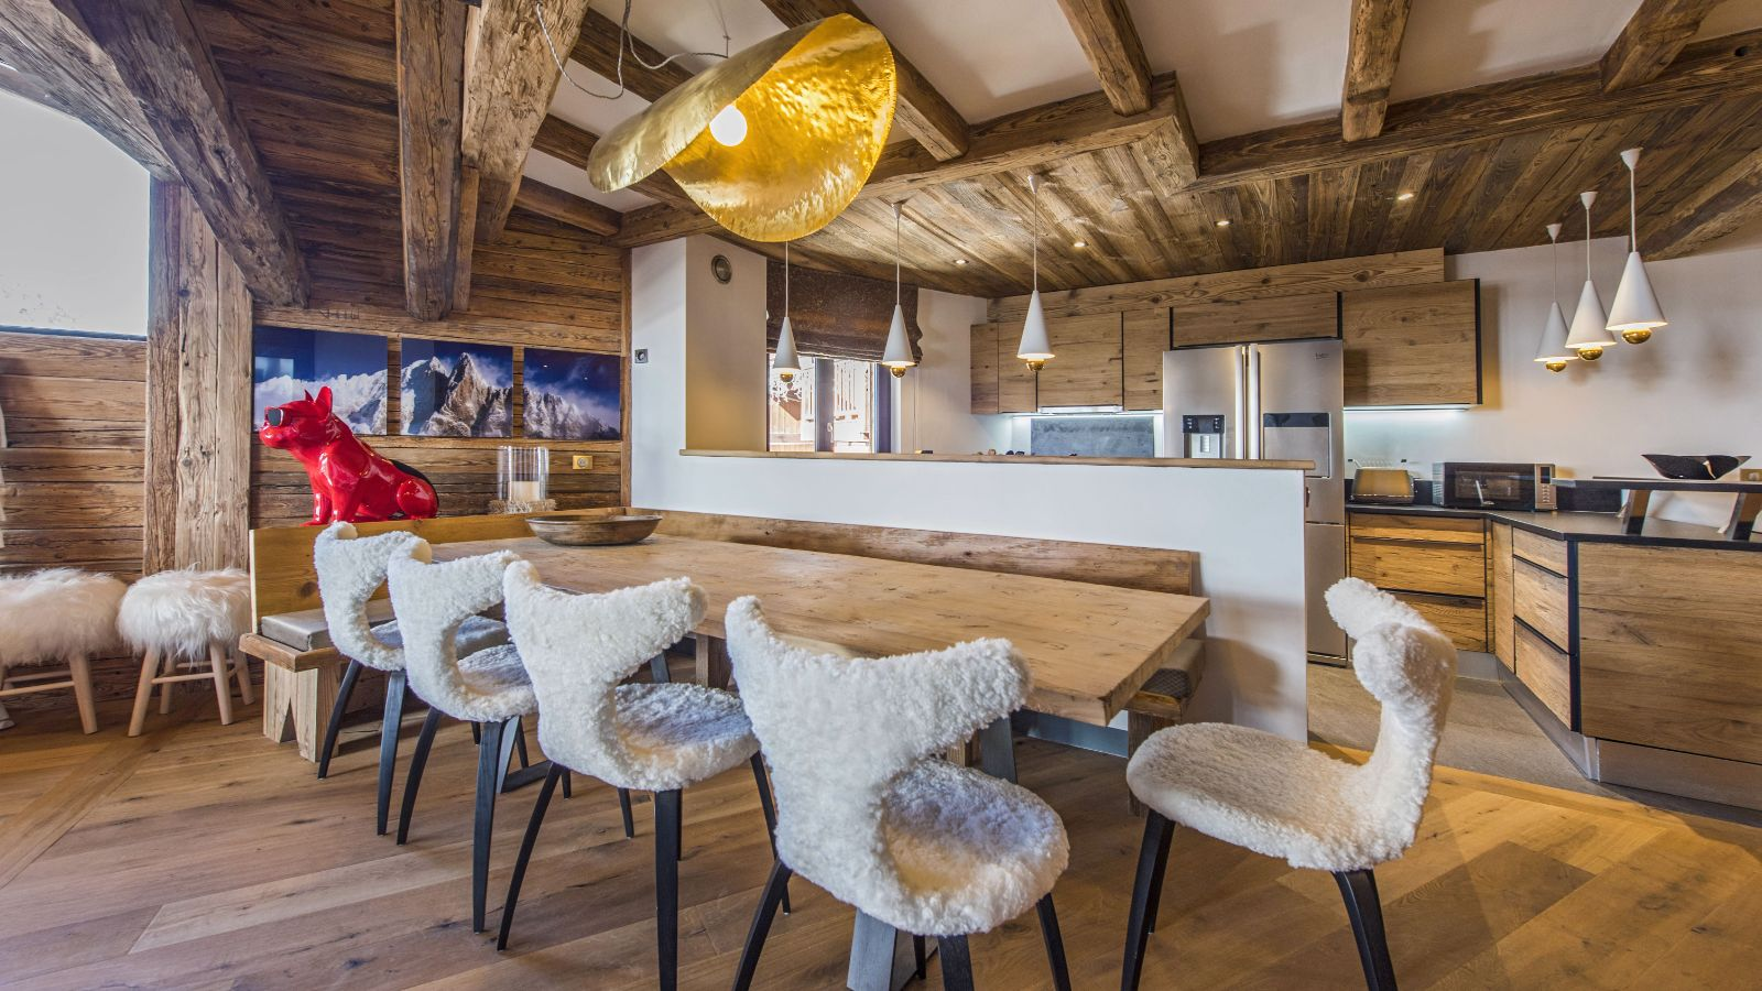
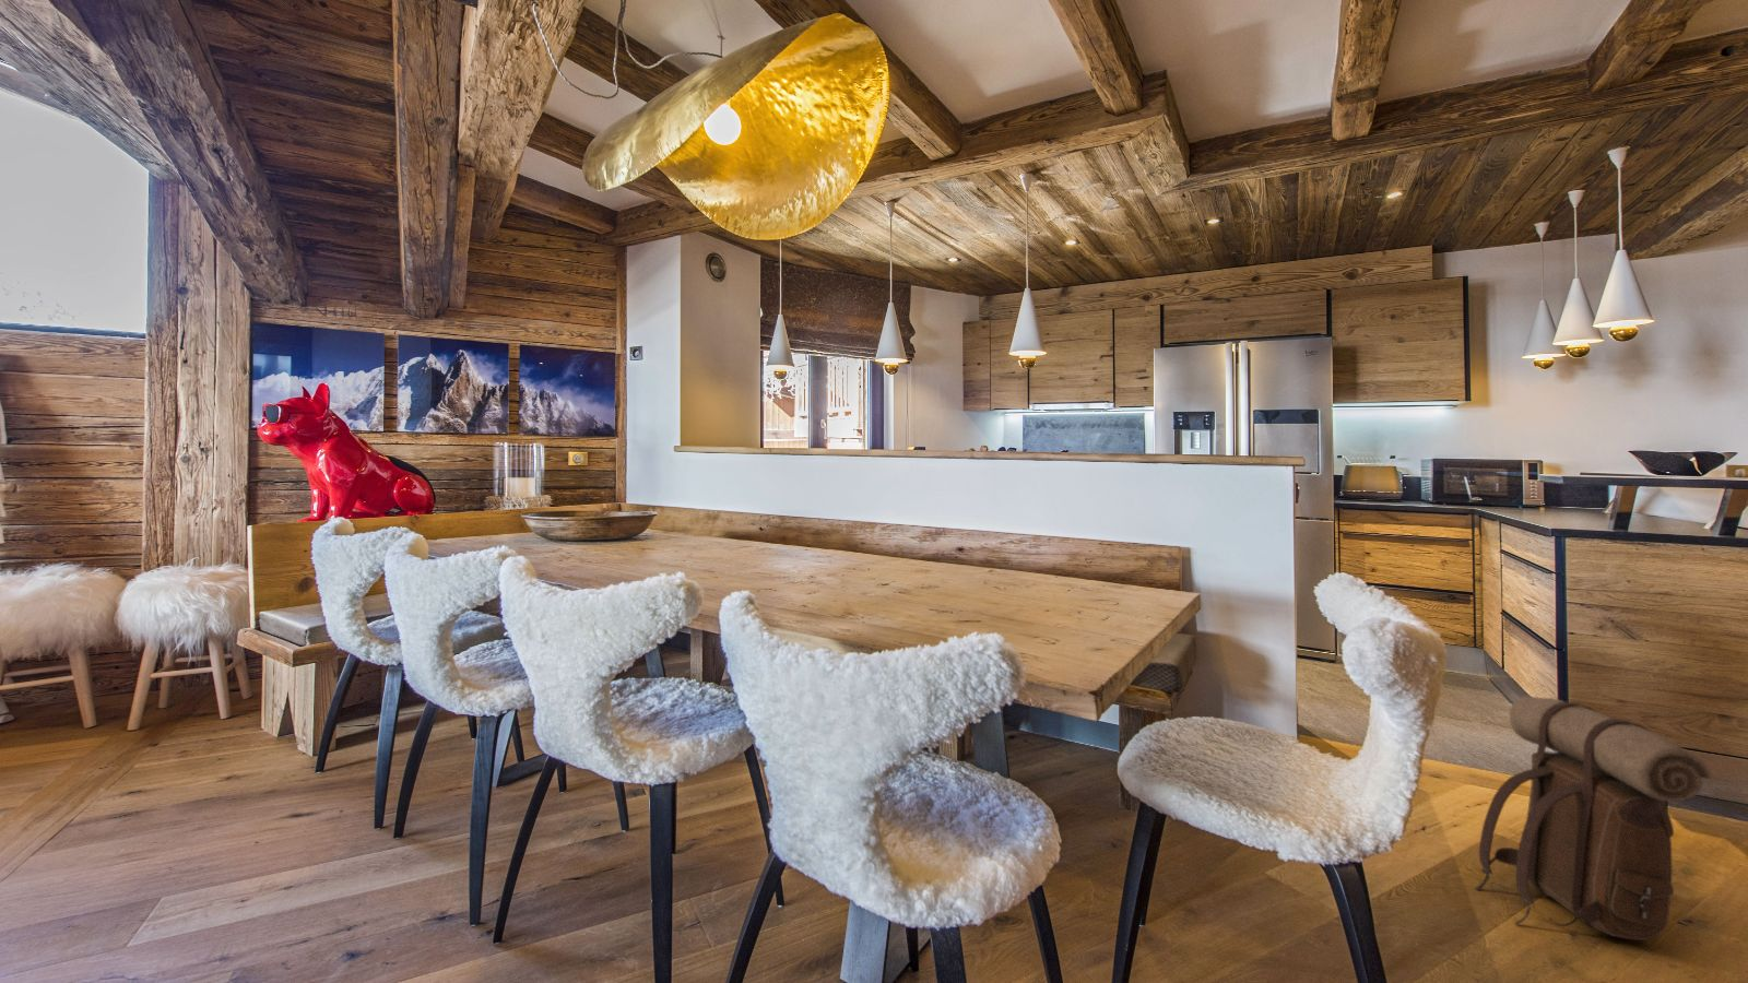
+ backpack [1474,696,1713,941]
